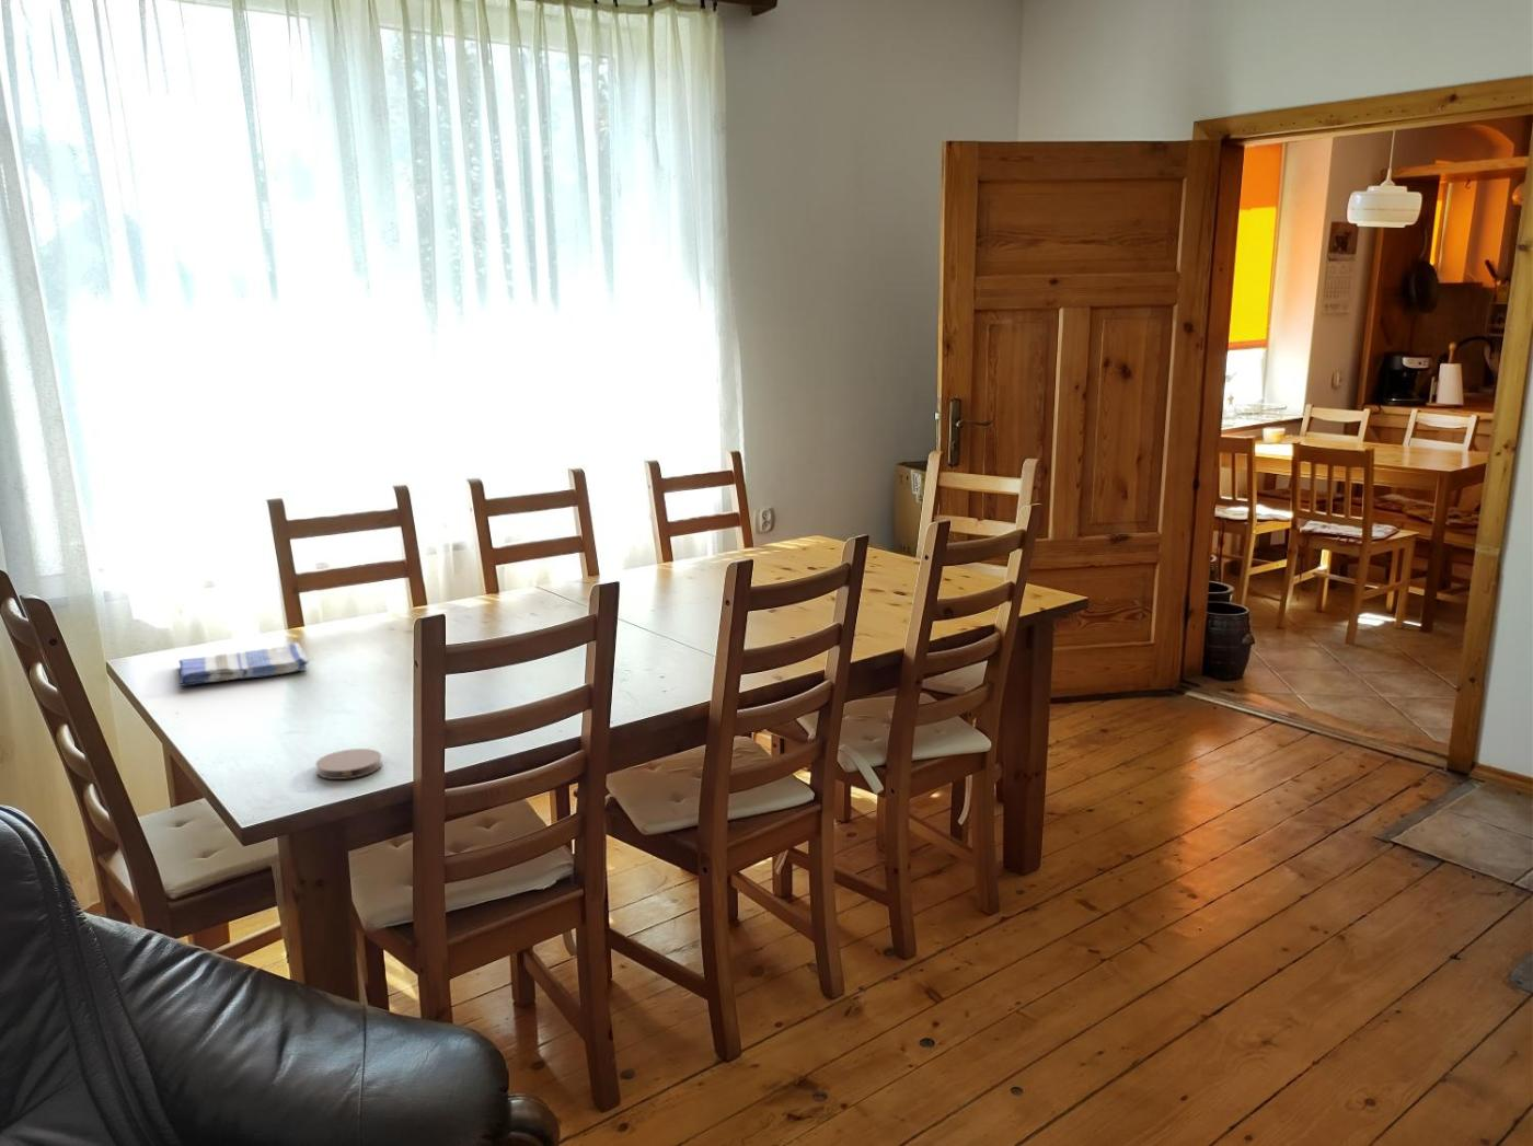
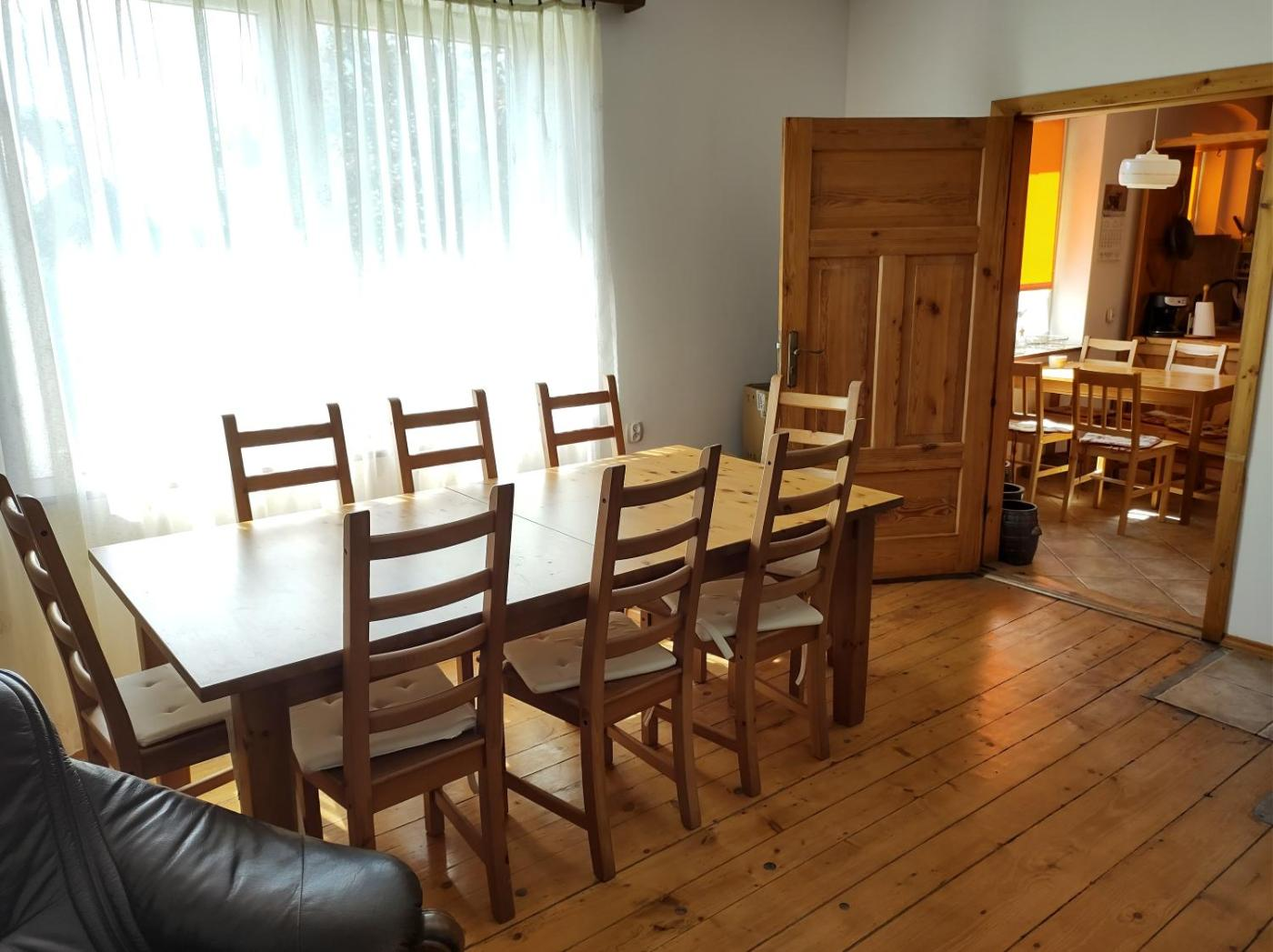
- coaster [314,748,383,780]
- dish towel [178,642,309,687]
